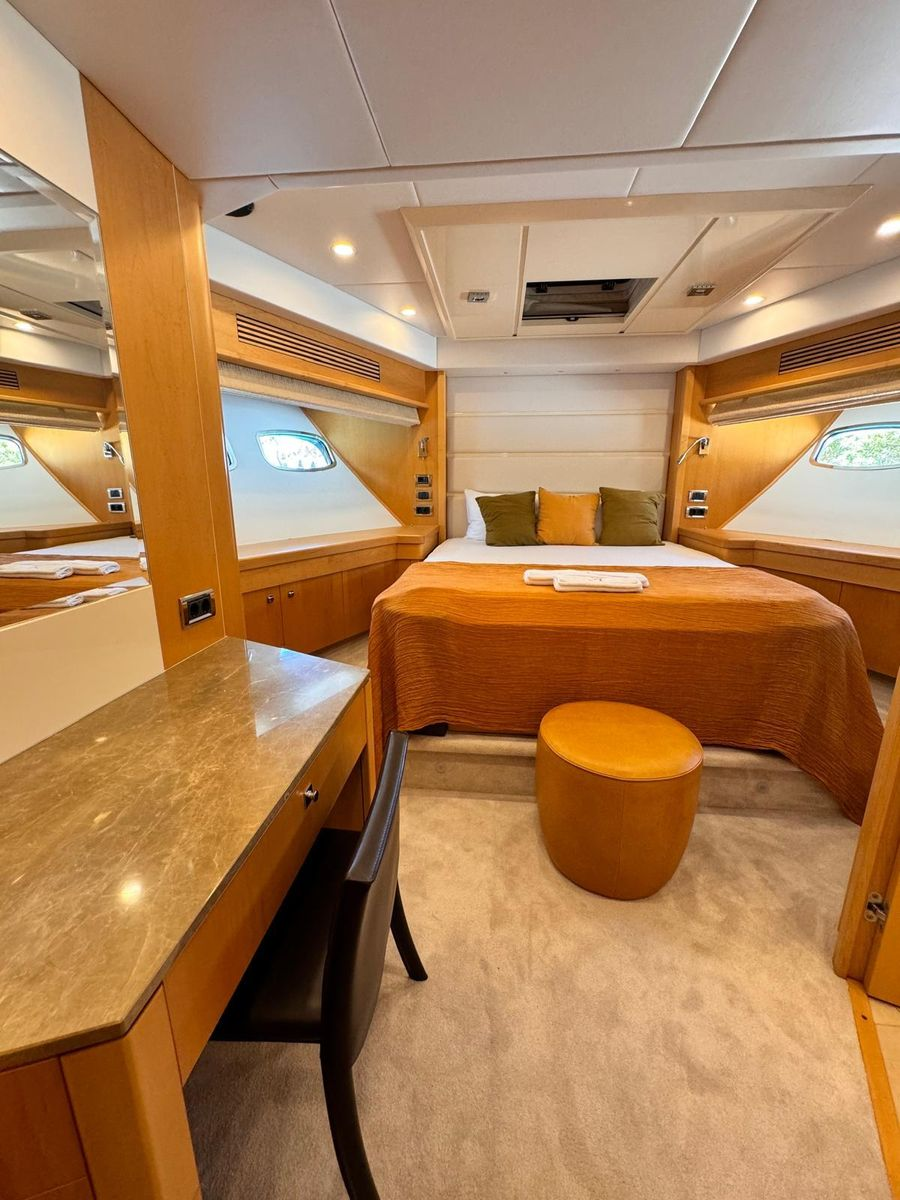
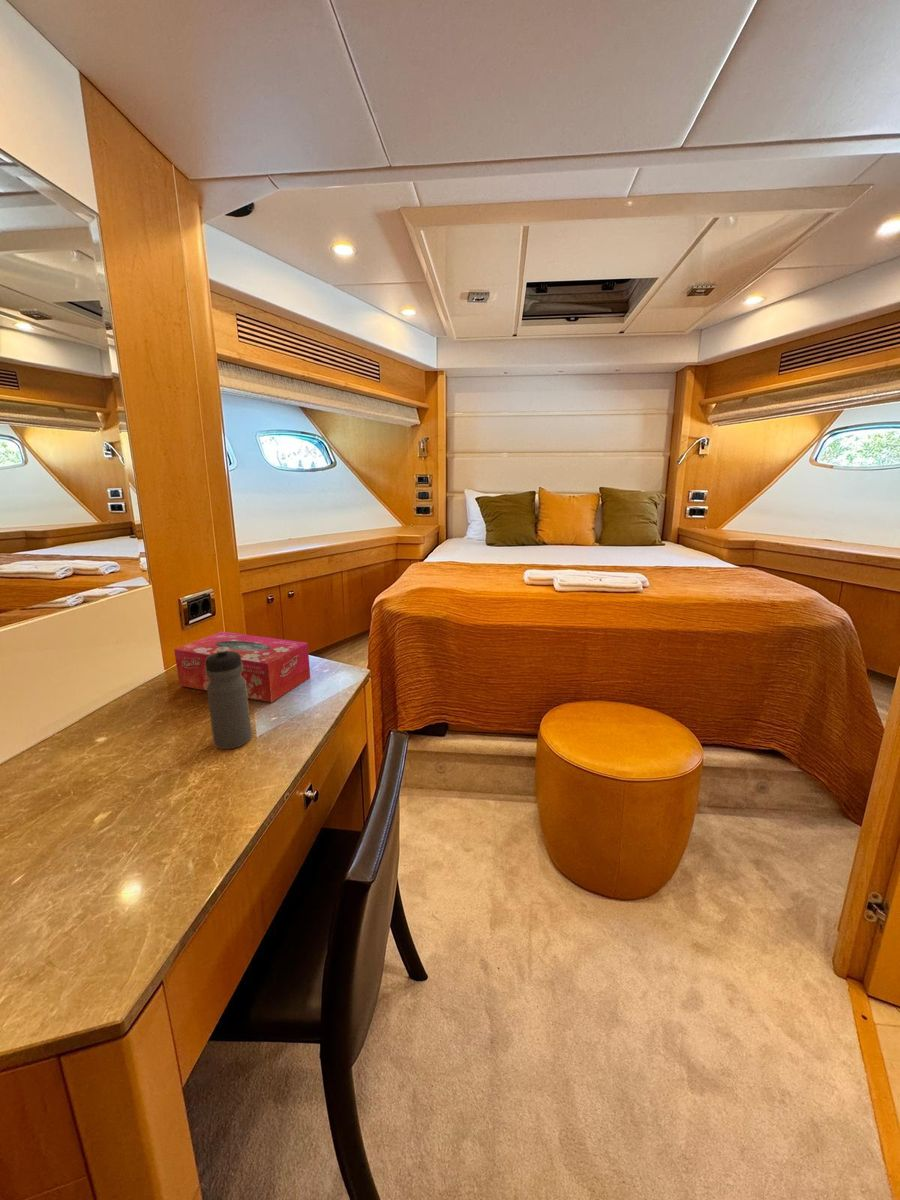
+ tissue box [173,631,311,703]
+ water bottle [205,647,253,750]
